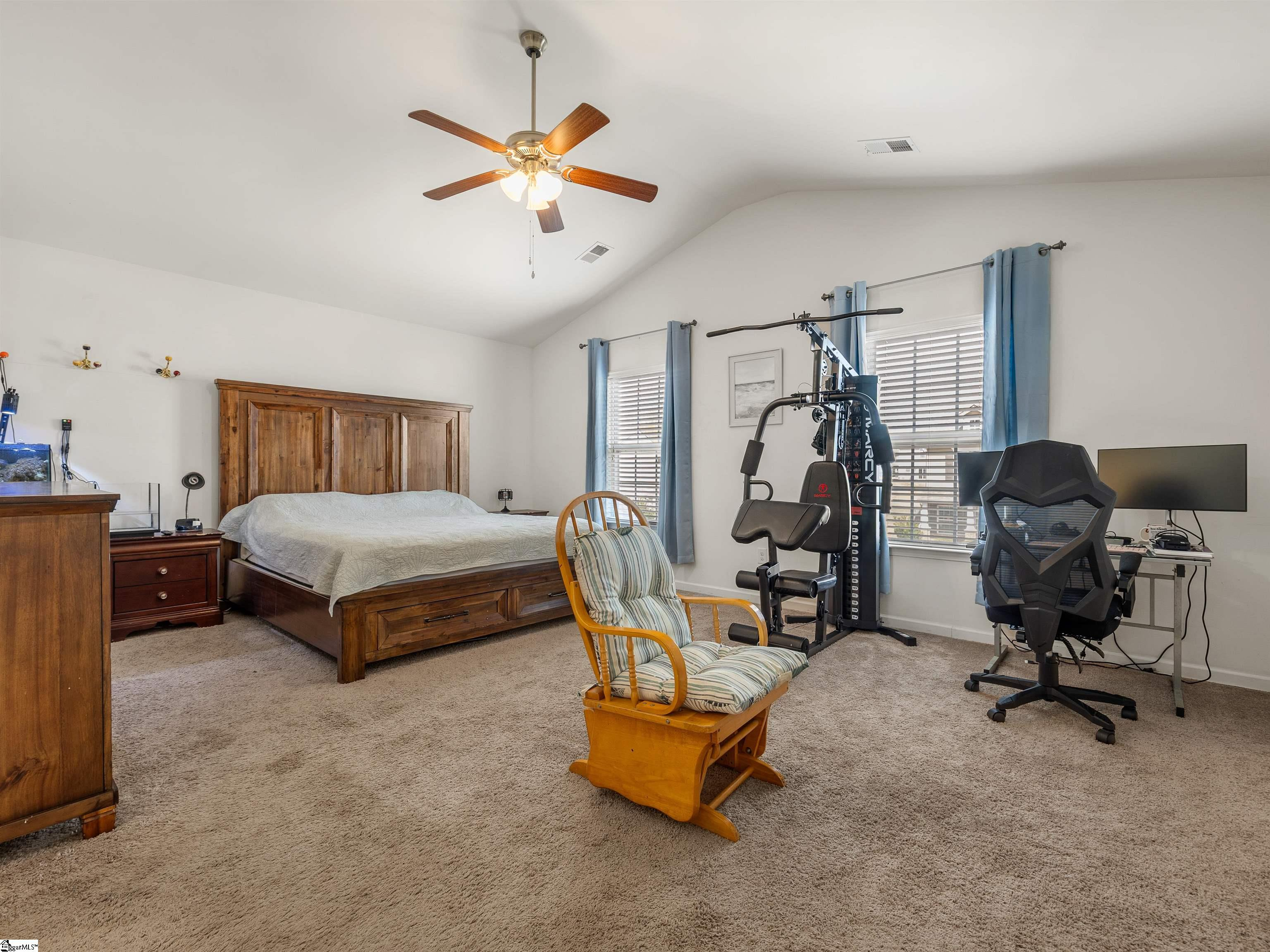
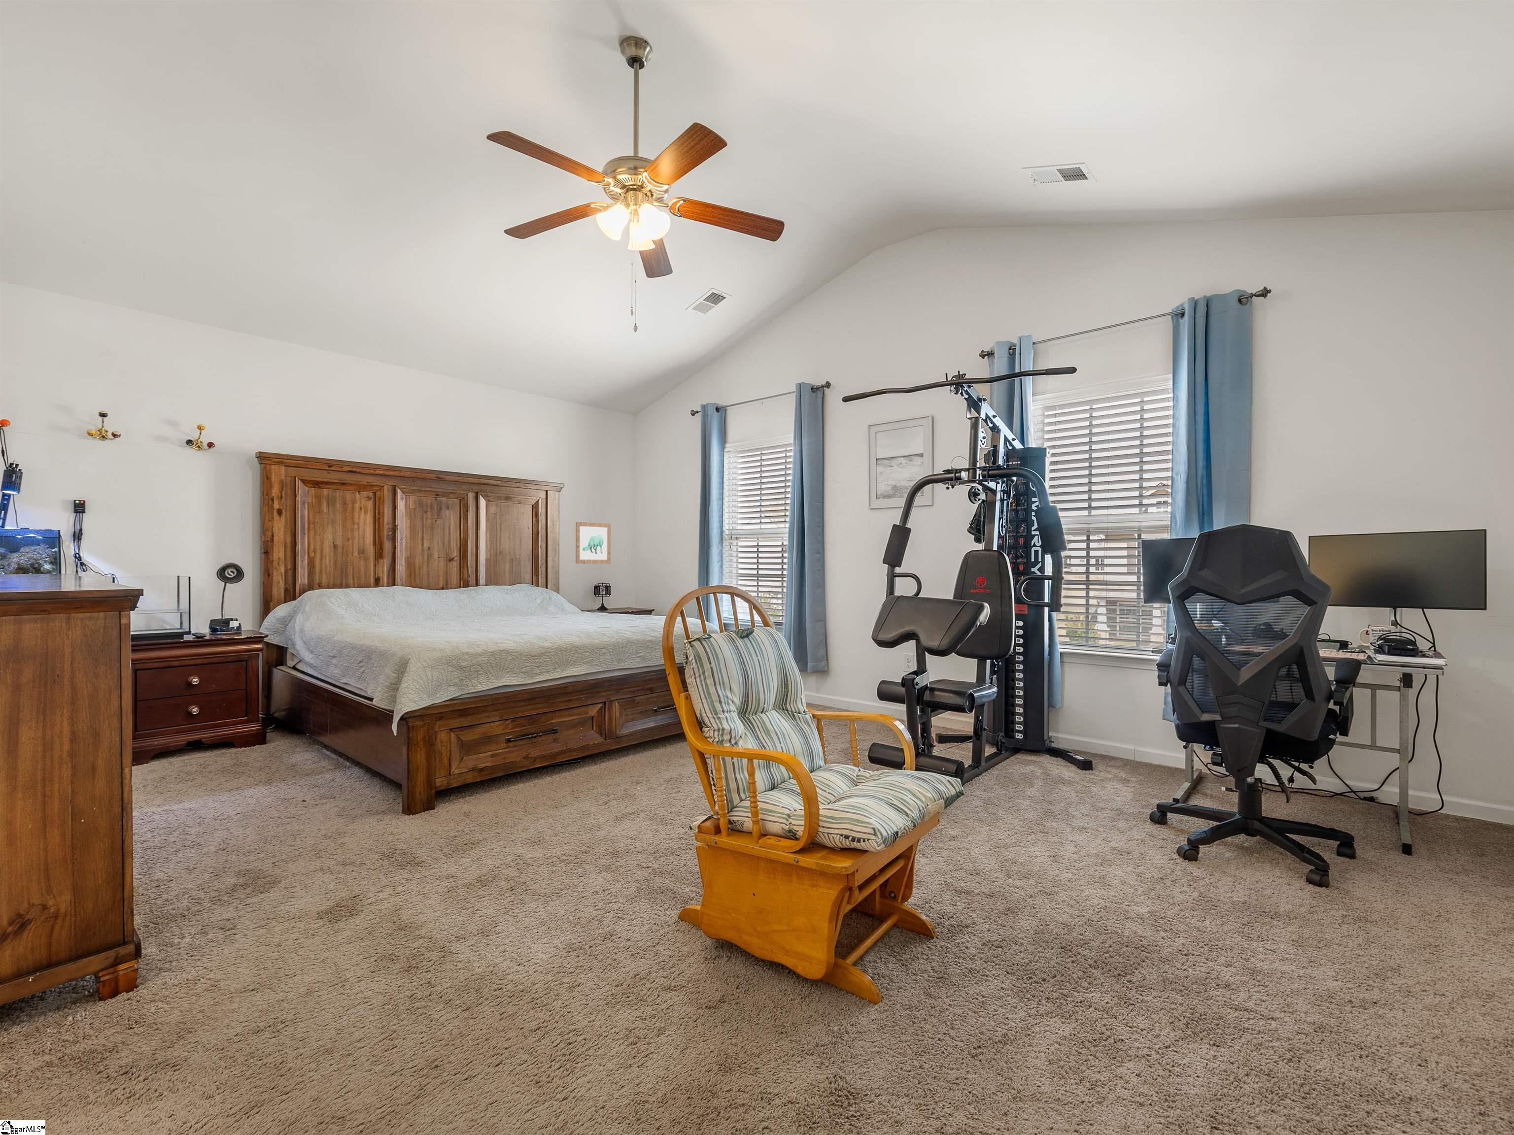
+ wall art [575,521,612,564]
